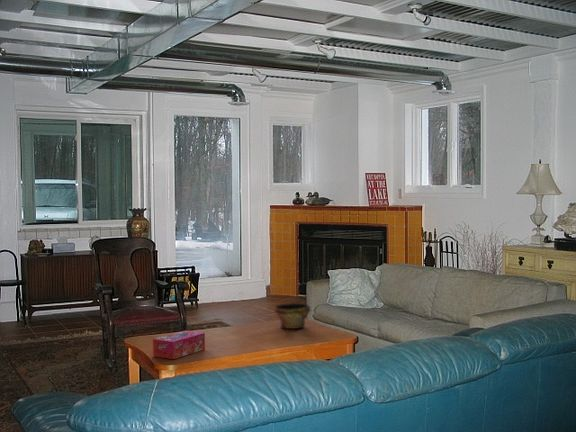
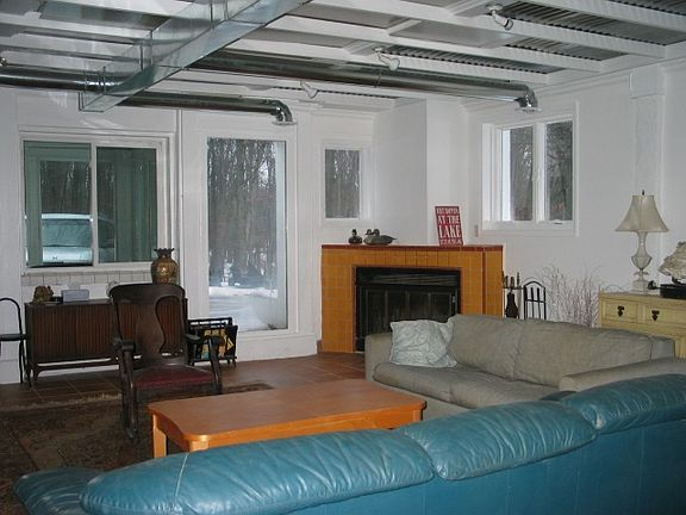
- bowl [273,302,311,330]
- tissue box [152,330,206,360]
